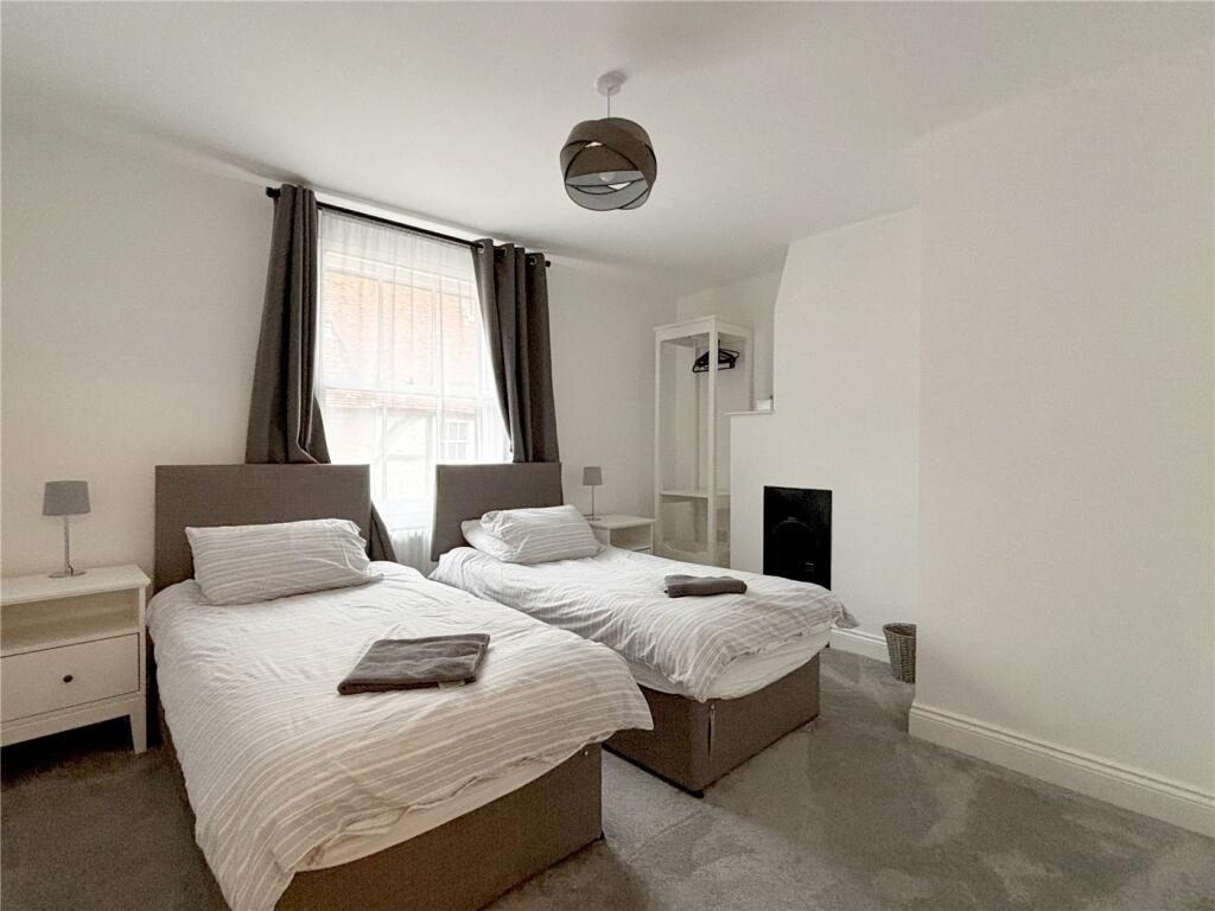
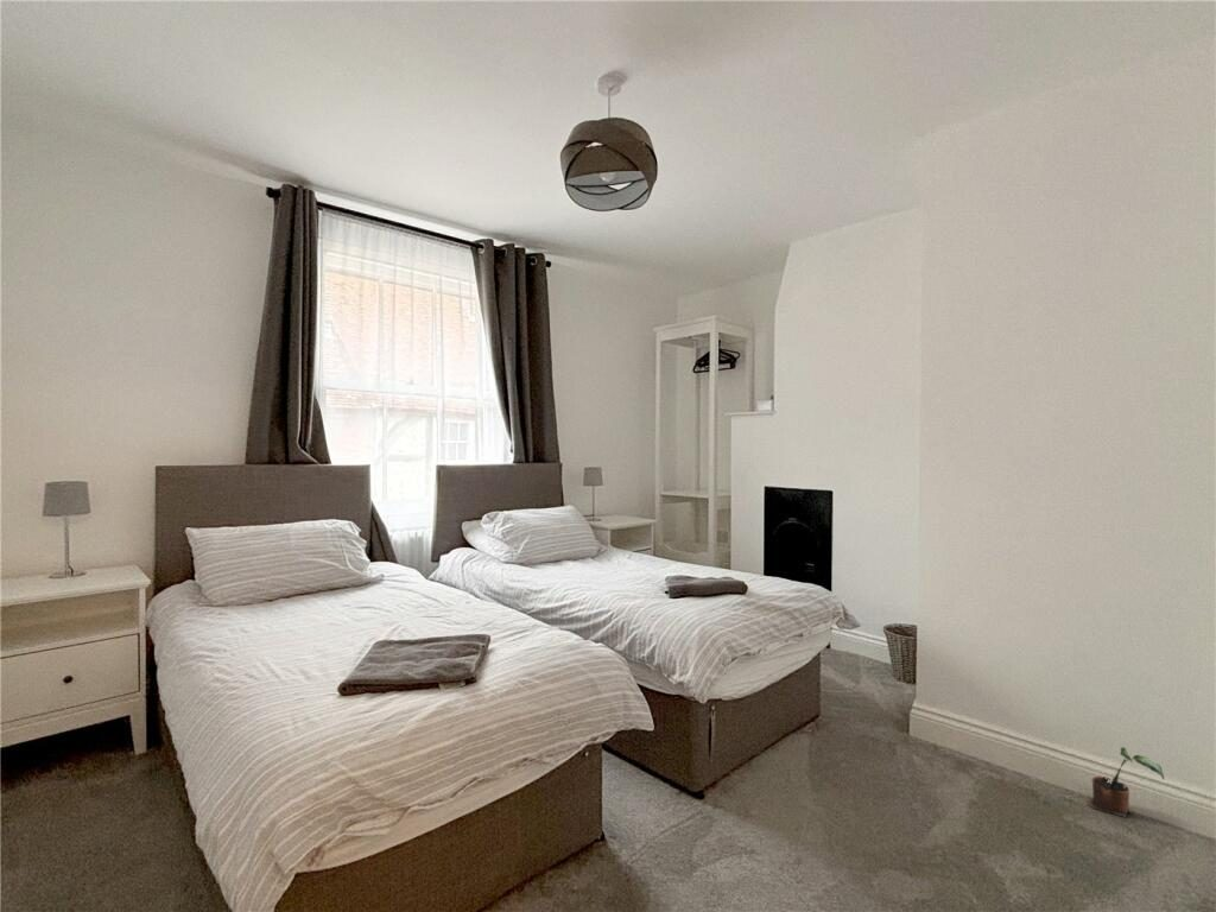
+ potted plant [1085,746,1166,818]
